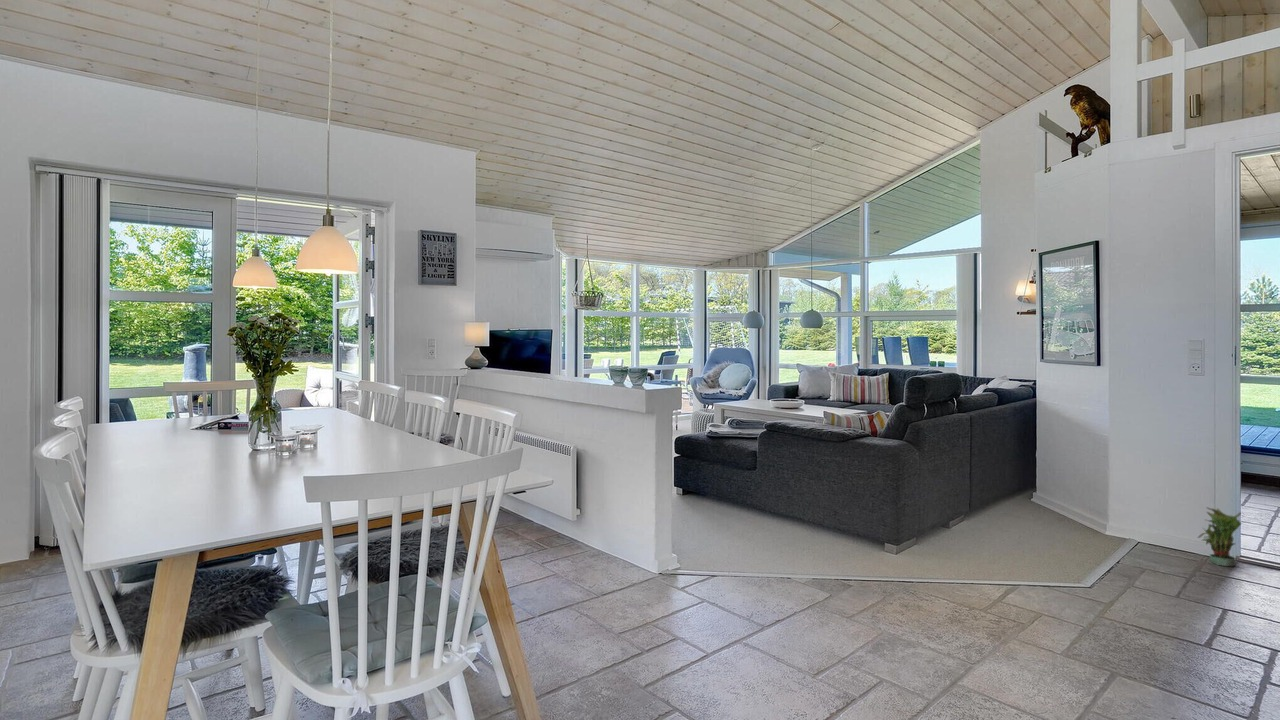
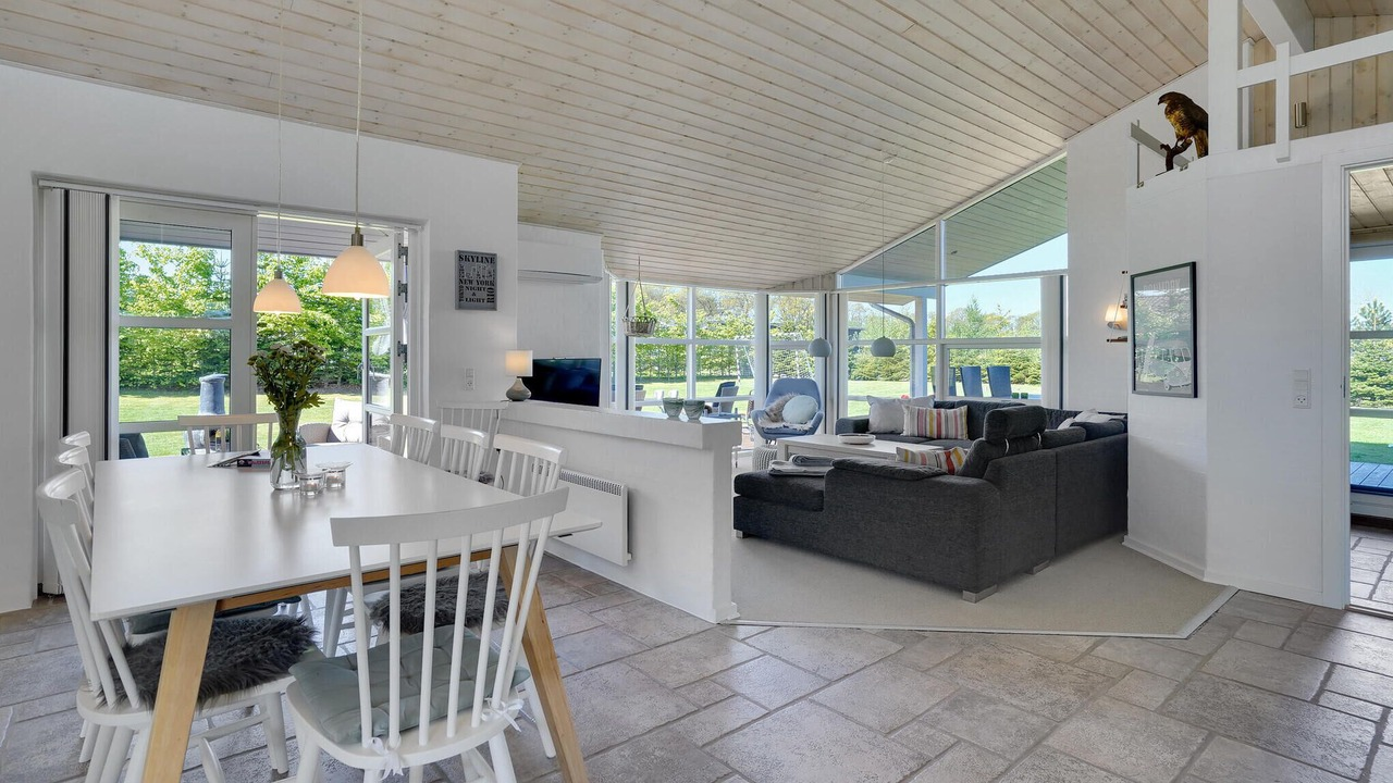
- potted plant [1196,506,1242,567]
